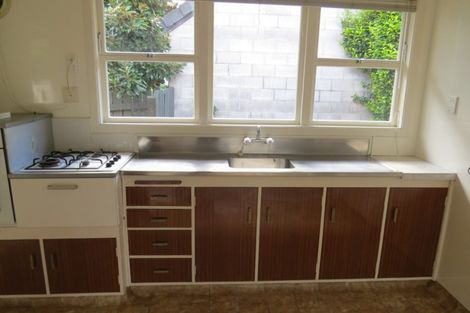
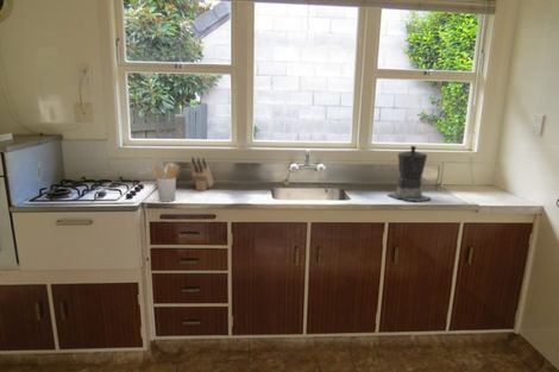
+ coffee maker [387,145,432,203]
+ utensil holder [153,164,181,203]
+ knife block [190,156,215,191]
